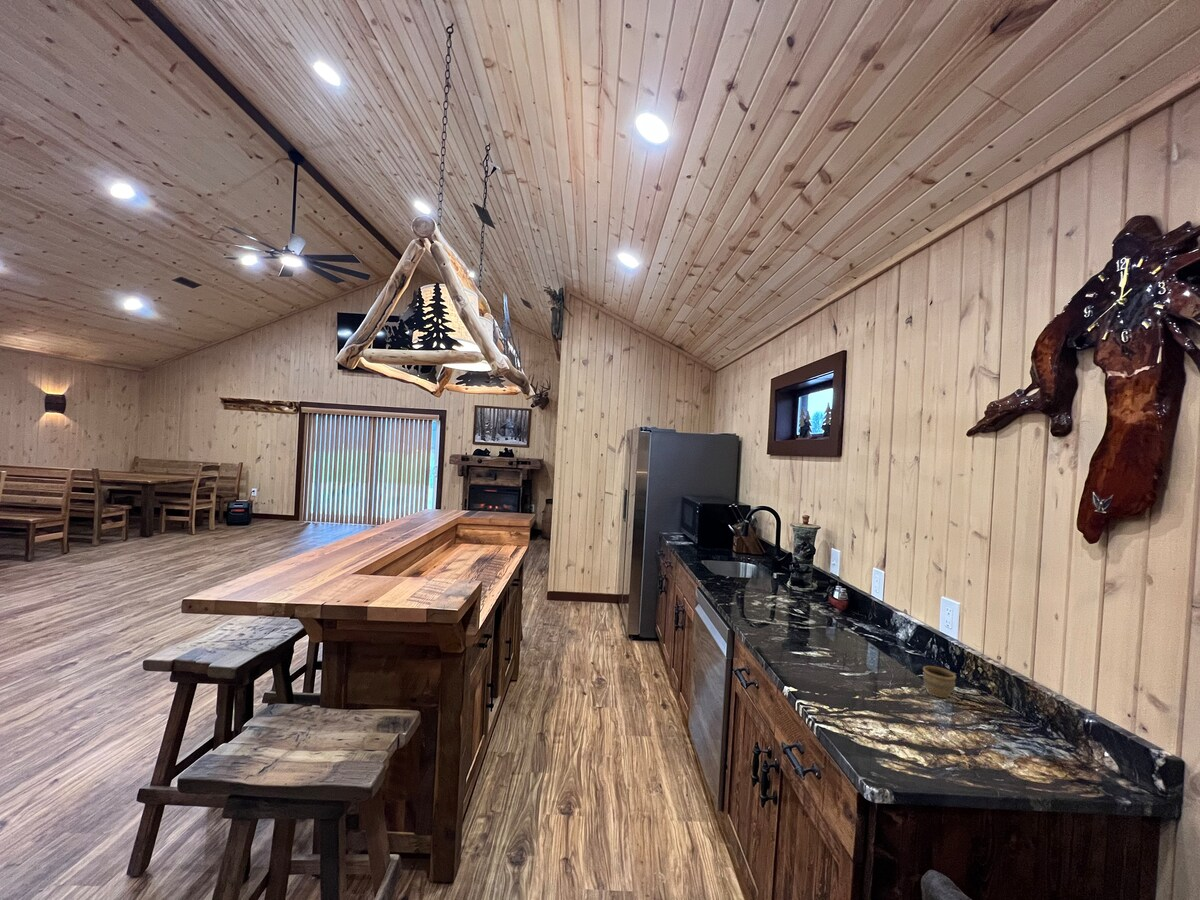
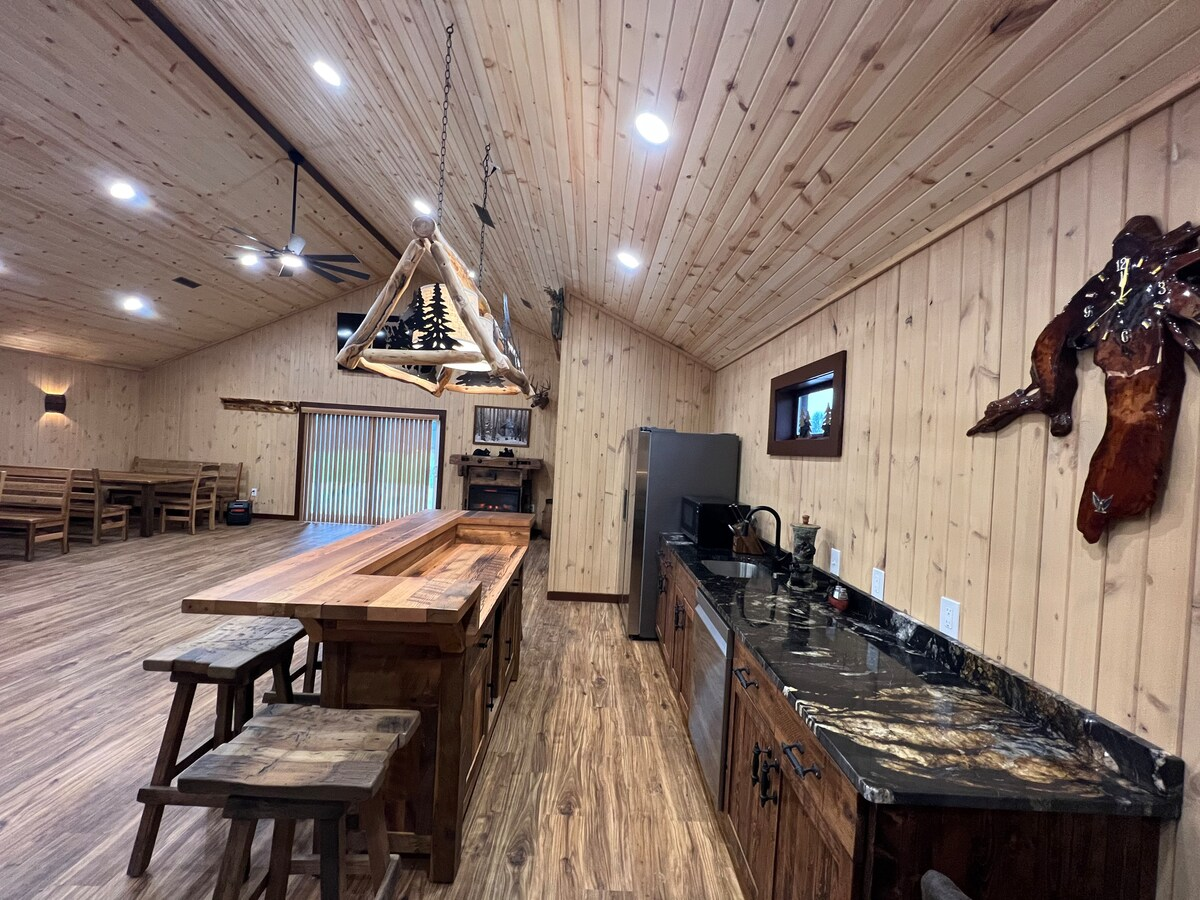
- cup [922,665,957,699]
